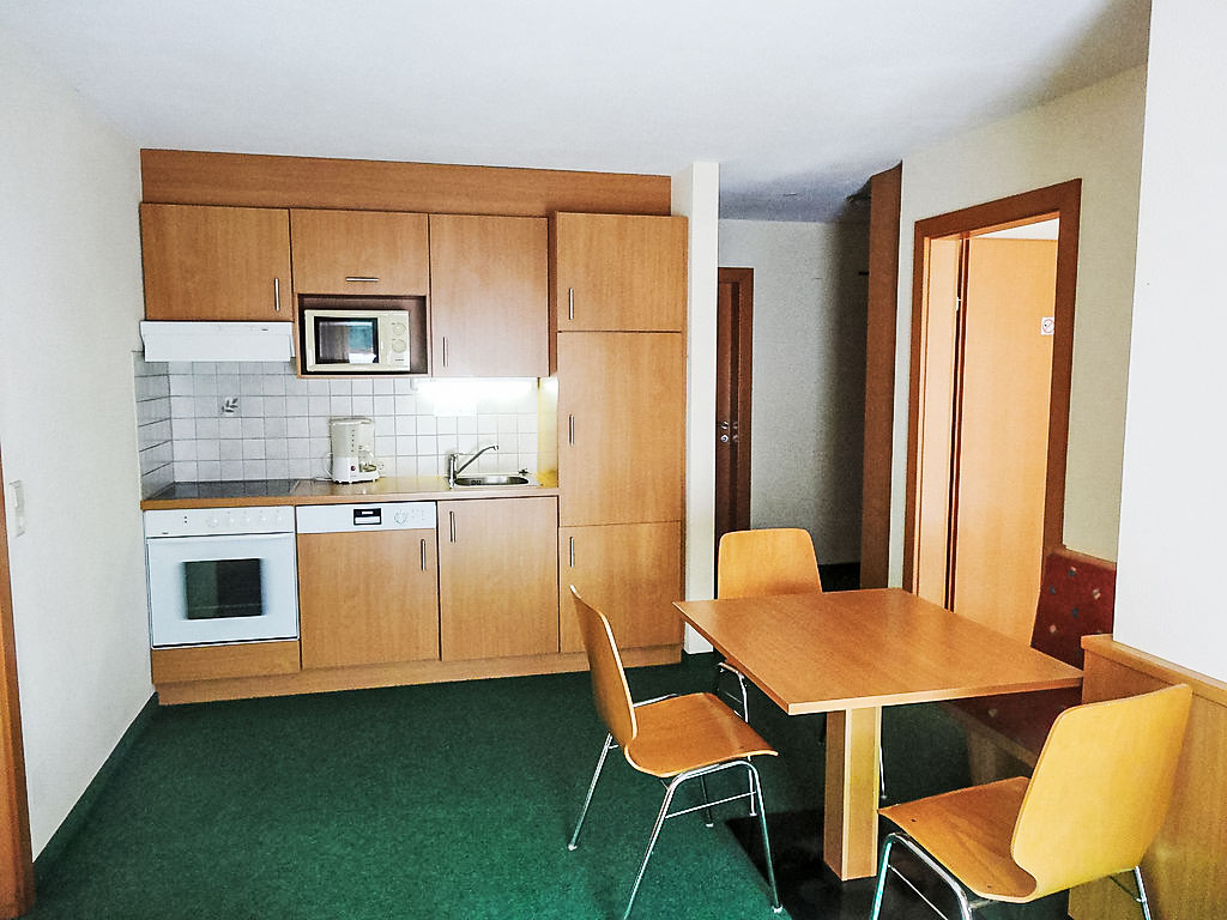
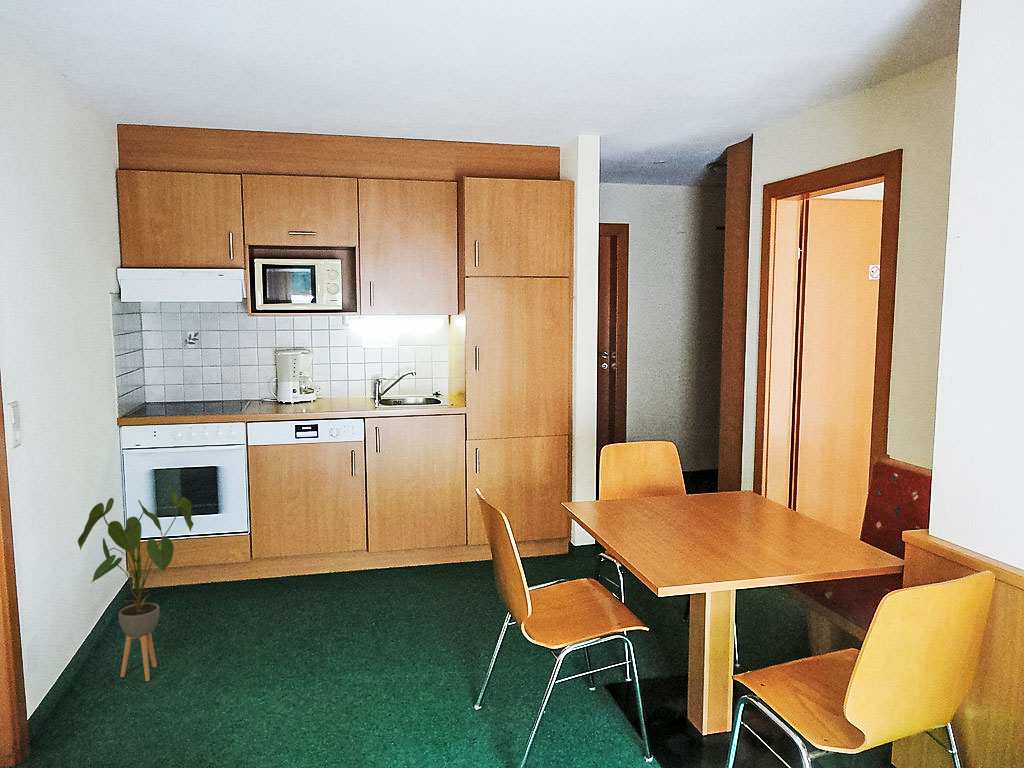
+ house plant [77,491,195,682]
